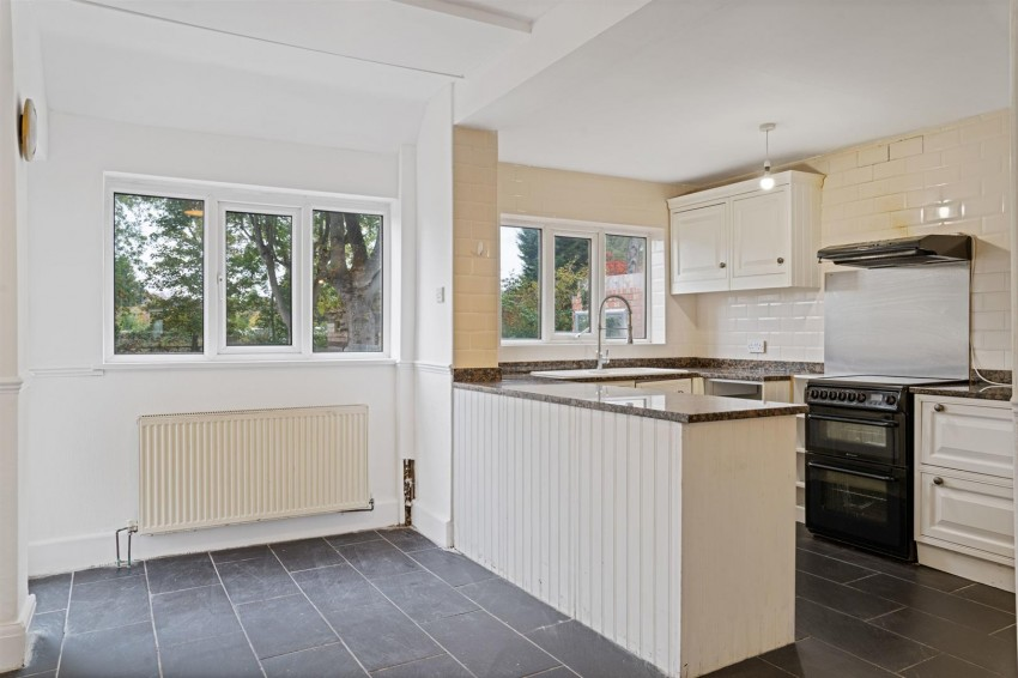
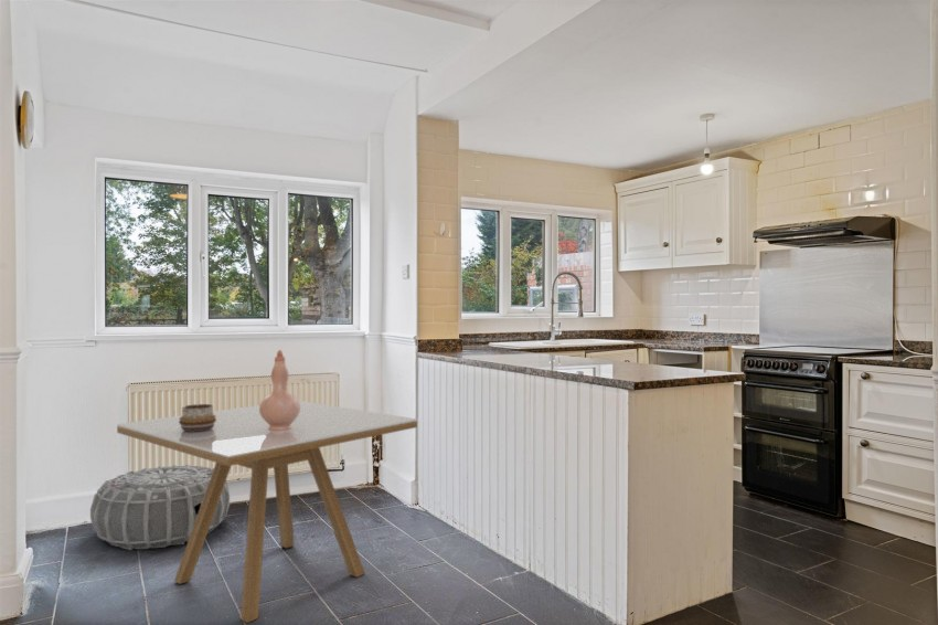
+ decorative bowl [179,403,216,432]
+ dining table [116,400,418,624]
+ air purifier [89,464,231,551]
+ vase [259,349,300,430]
